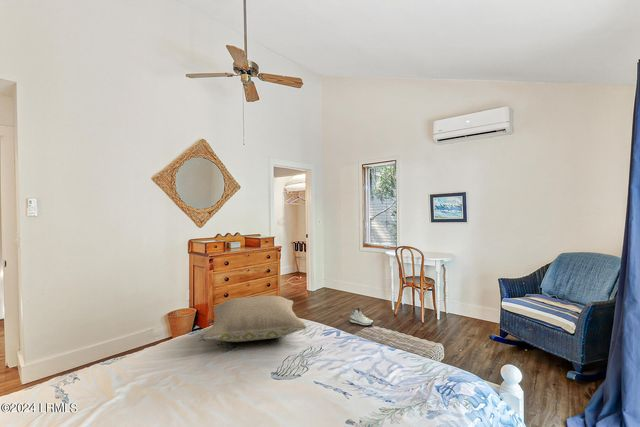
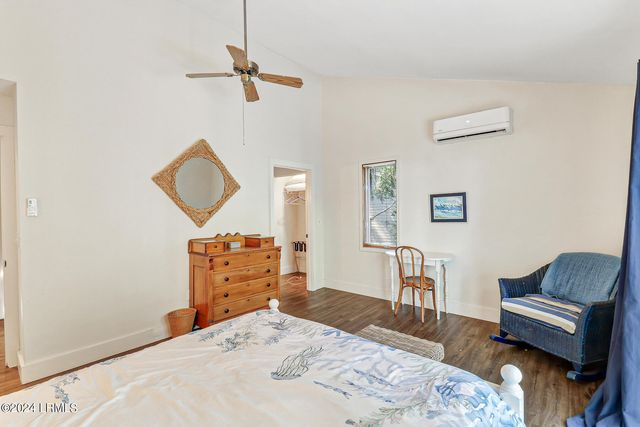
- pillow [202,295,307,343]
- sneaker [349,307,374,327]
